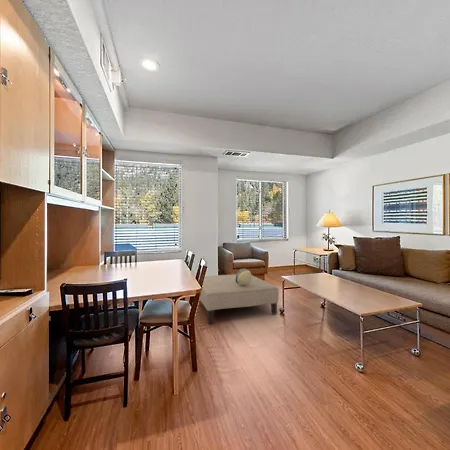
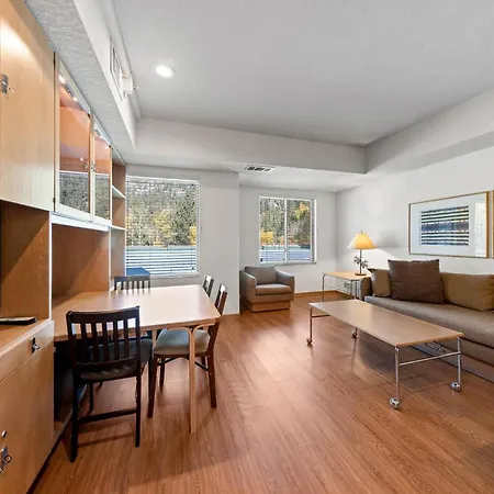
- decorative sphere [235,268,252,285]
- ottoman [199,273,280,324]
